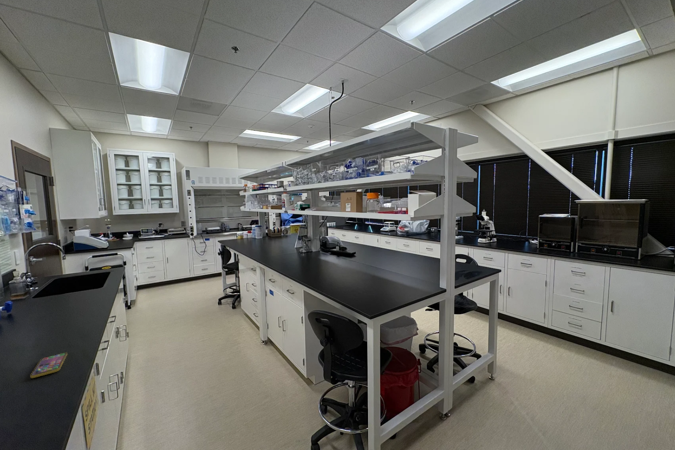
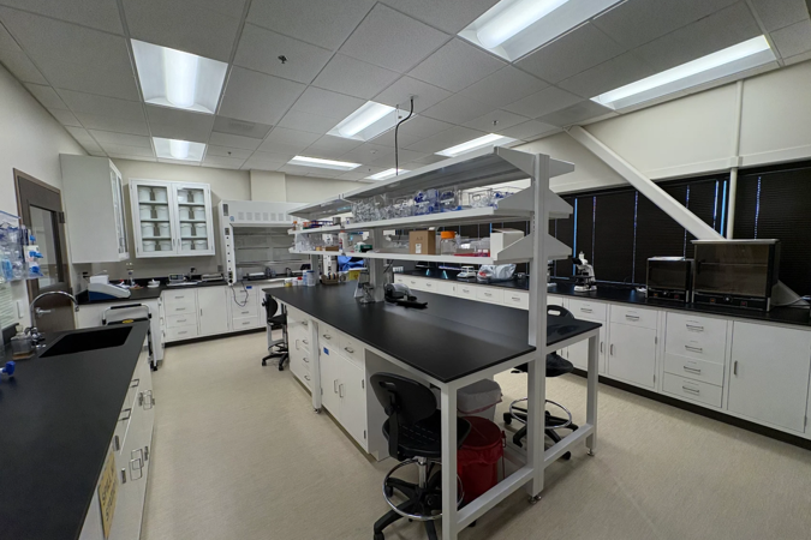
- smartphone [29,351,68,379]
